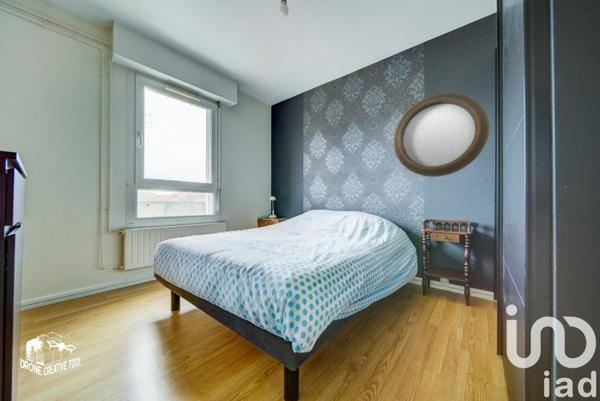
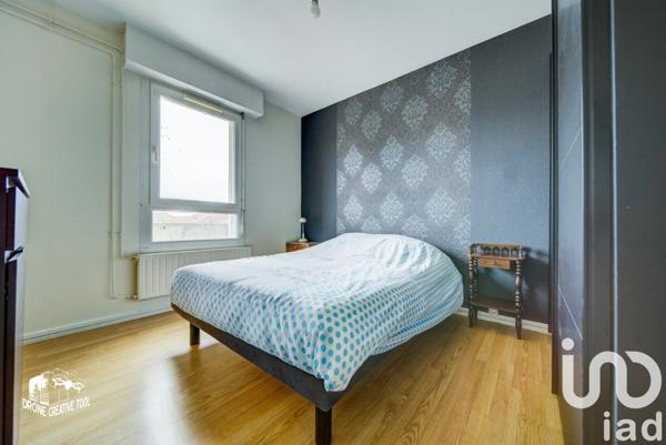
- home mirror [393,92,490,178]
